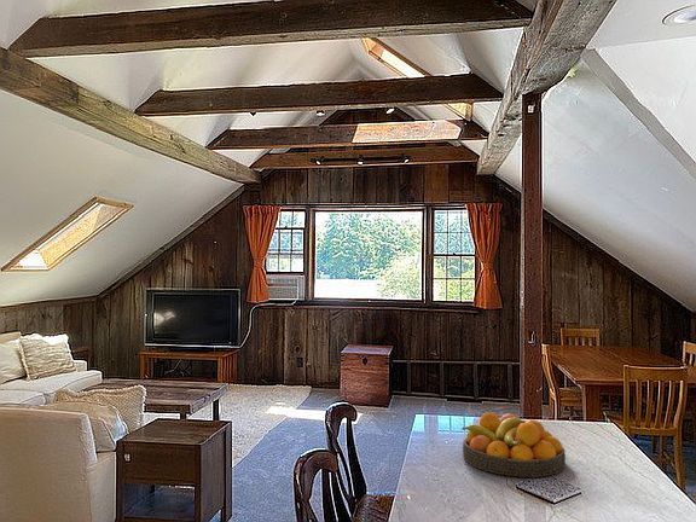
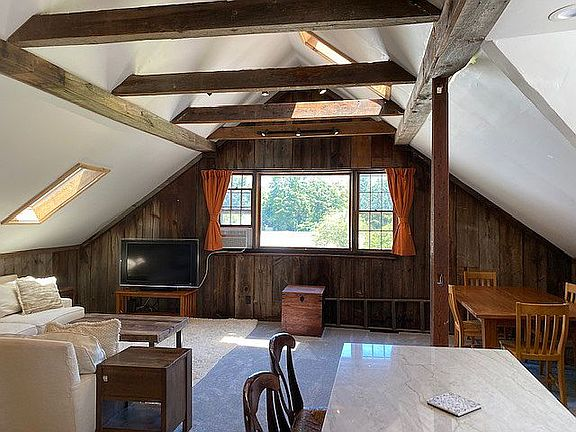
- fruit bowl [460,412,567,478]
